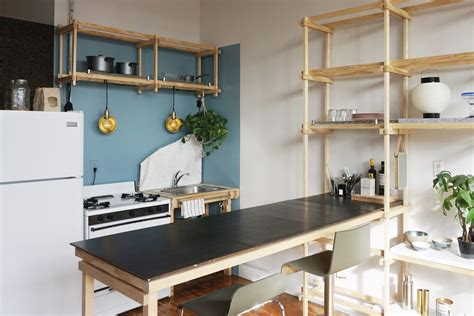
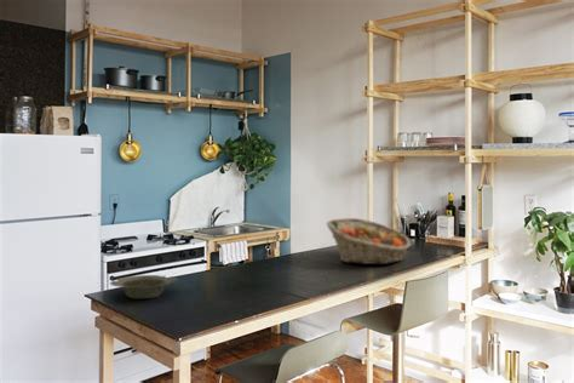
+ bowl [109,274,179,299]
+ fruit basket [326,217,413,265]
